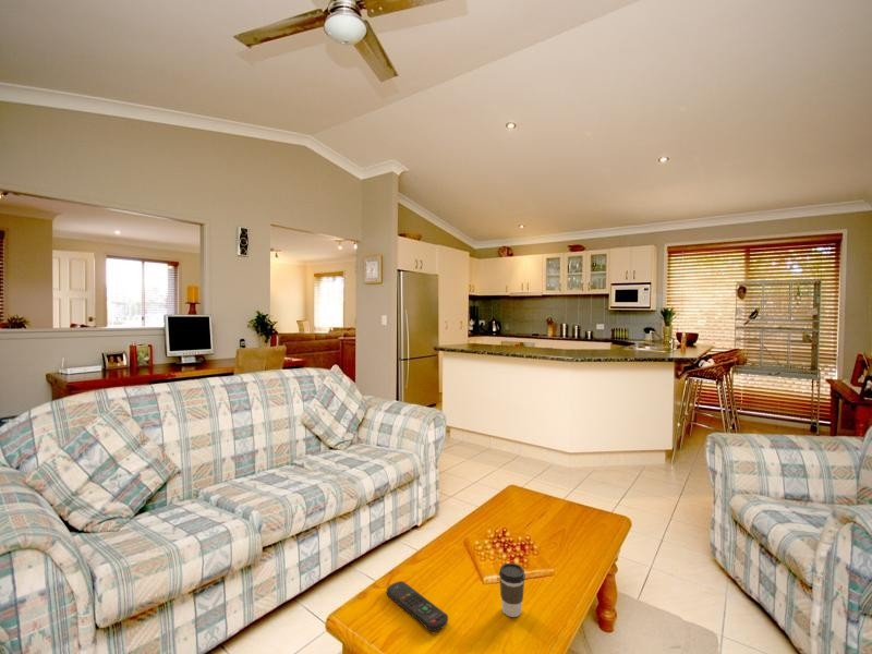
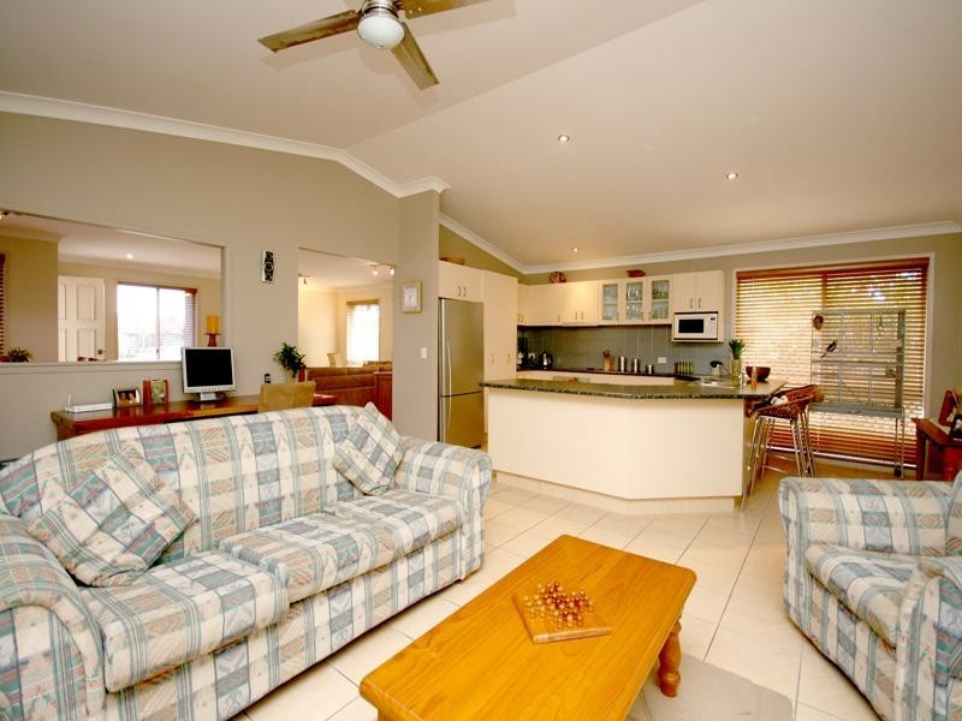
- coffee cup [498,562,526,618]
- remote control [386,580,449,632]
